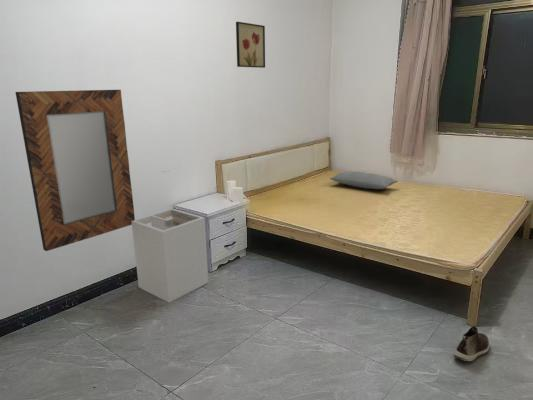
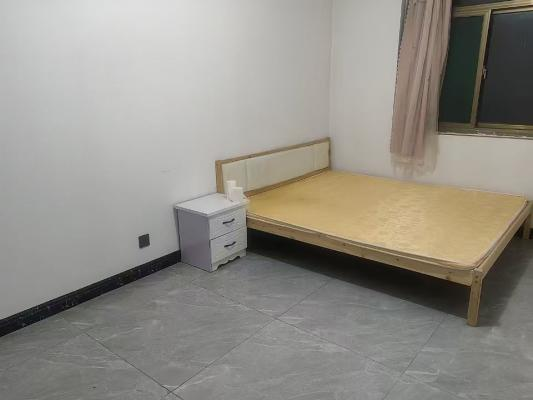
- shoe [453,325,490,363]
- wall art [235,21,266,69]
- home mirror [14,89,136,252]
- pillow [328,170,399,190]
- laundry hamper [131,208,209,304]
